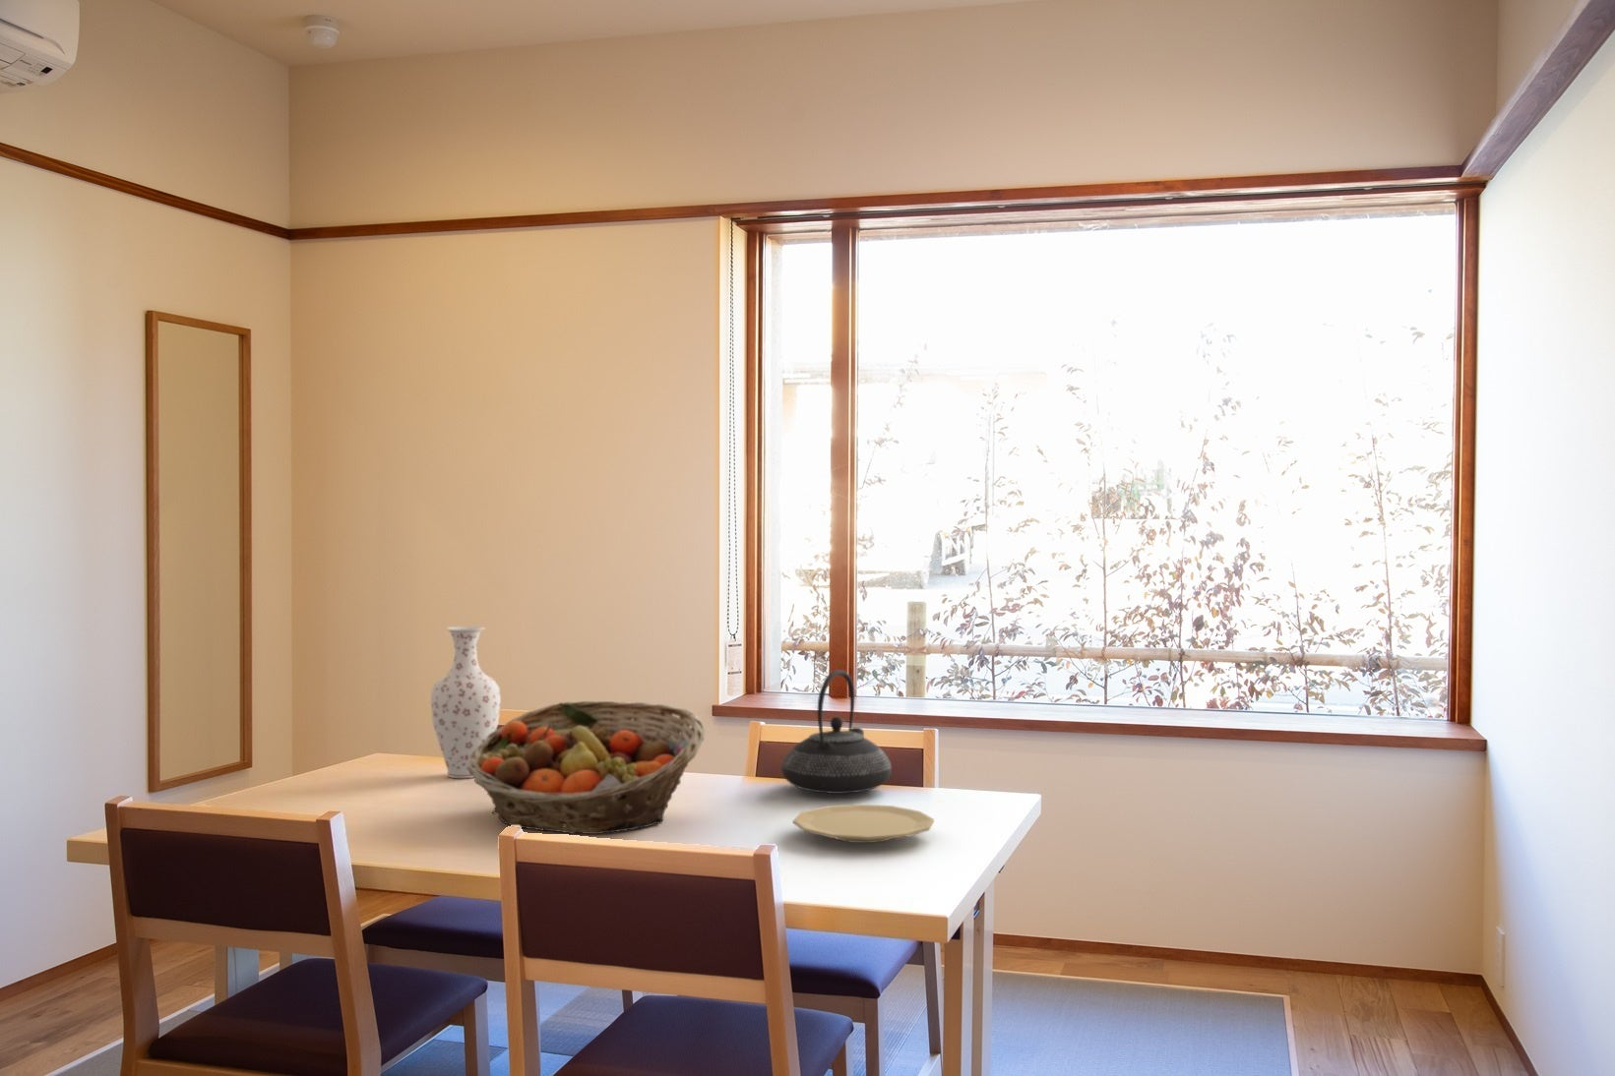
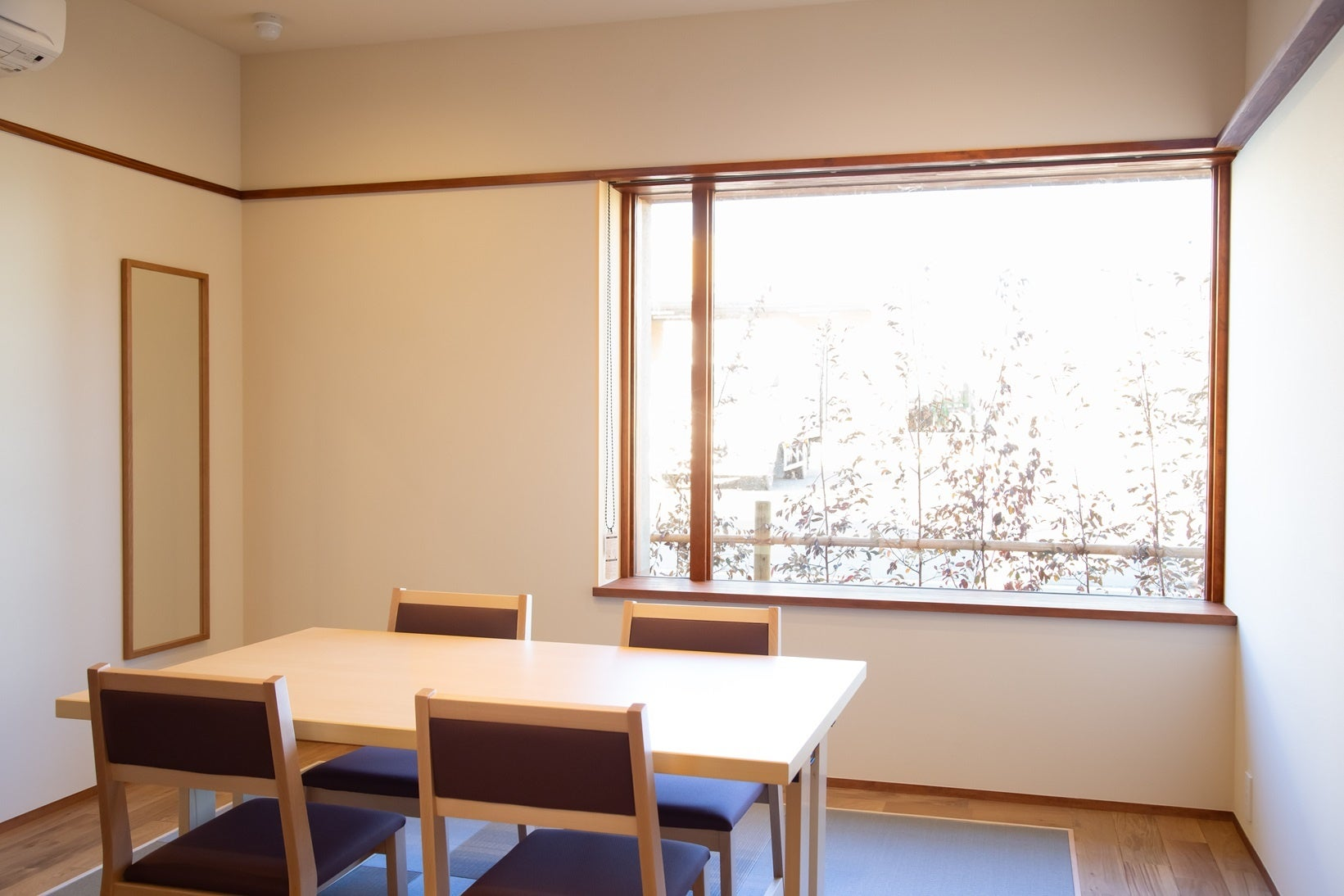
- plate [792,803,935,844]
- teapot [780,669,893,795]
- vase [430,626,502,779]
- fruit basket [466,700,705,835]
